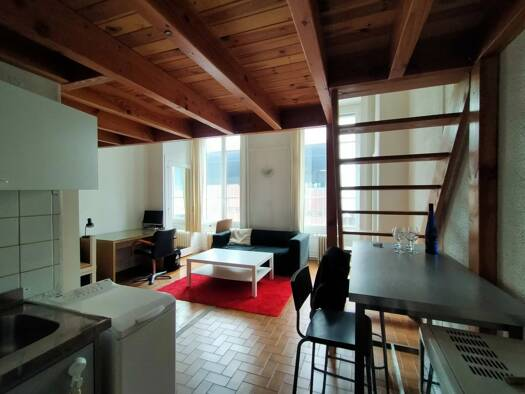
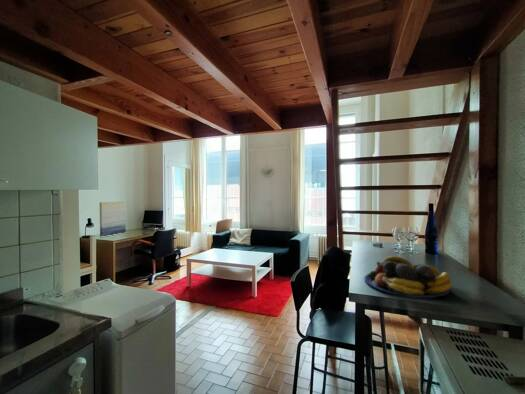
+ wall art [99,200,127,238]
+ fruit bowl [363,255,453,299]
